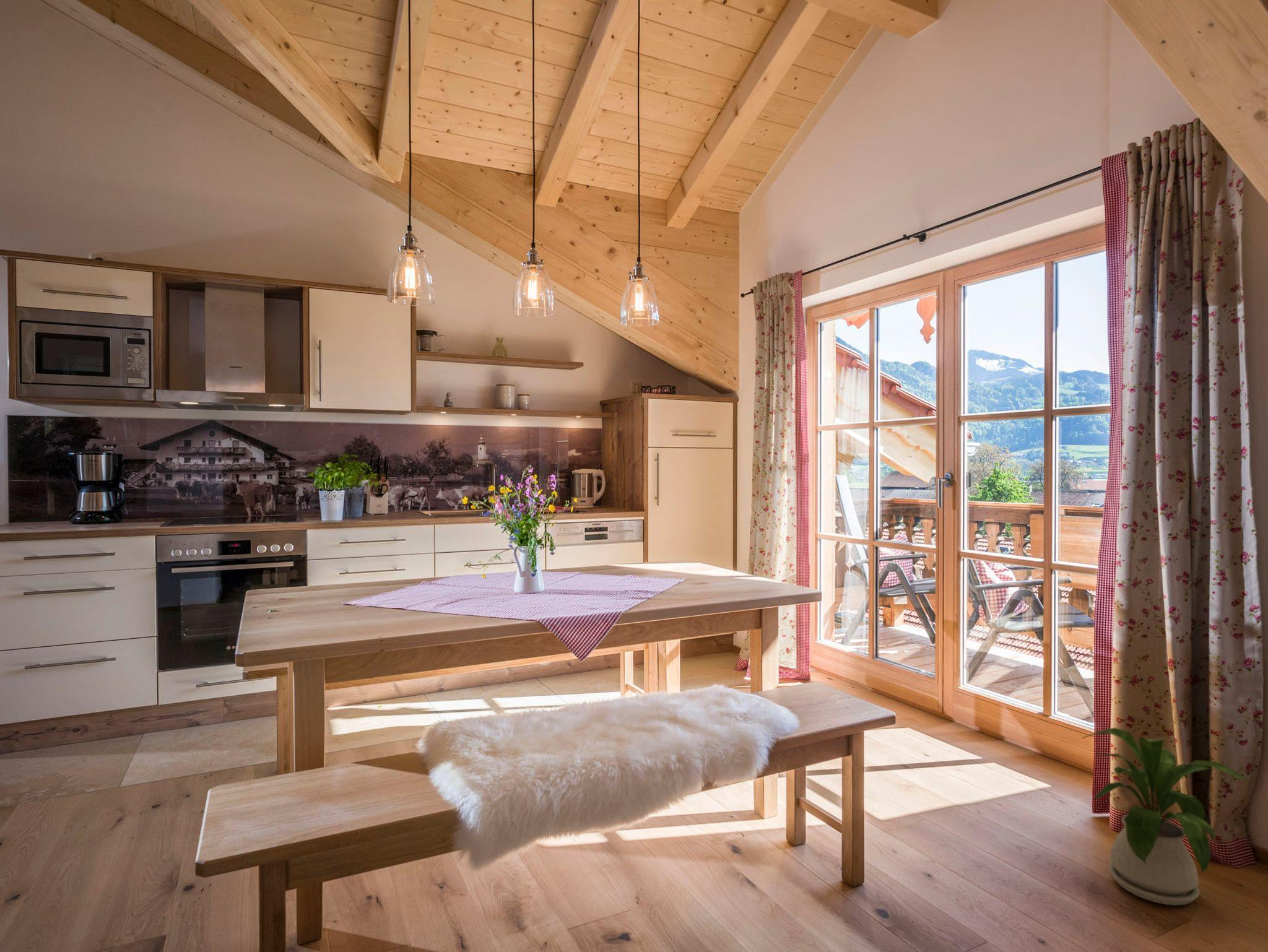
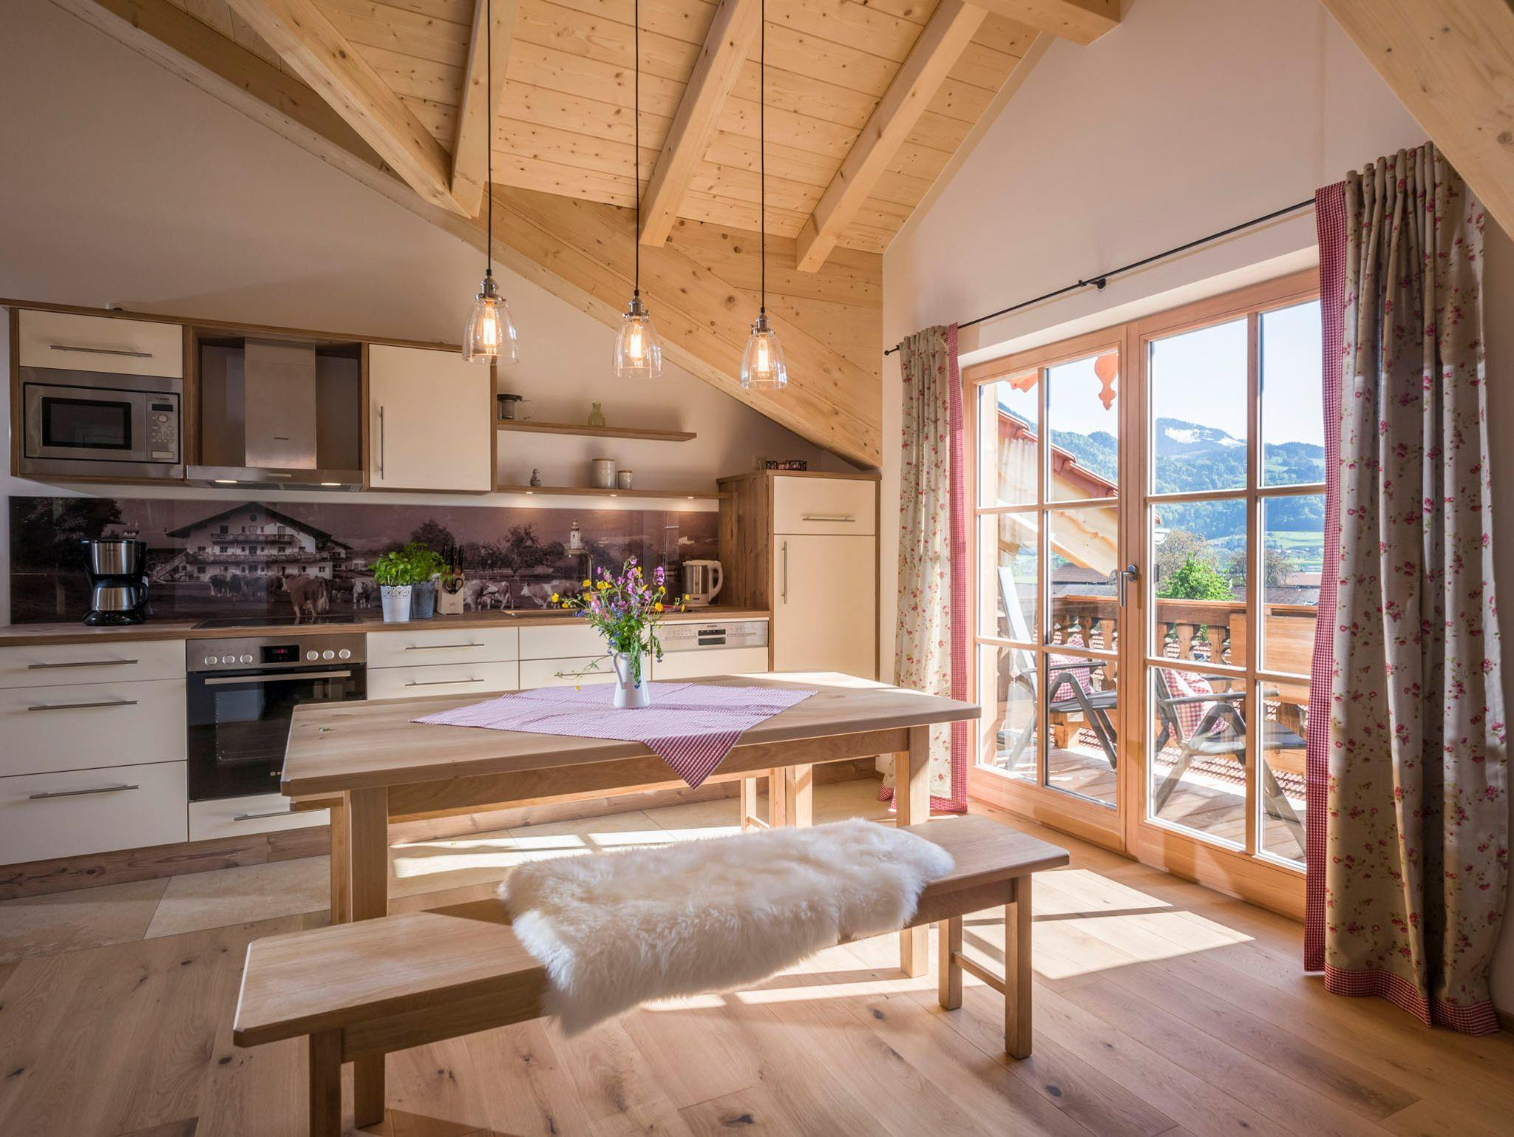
- house plant [1081,727,1254,906]
